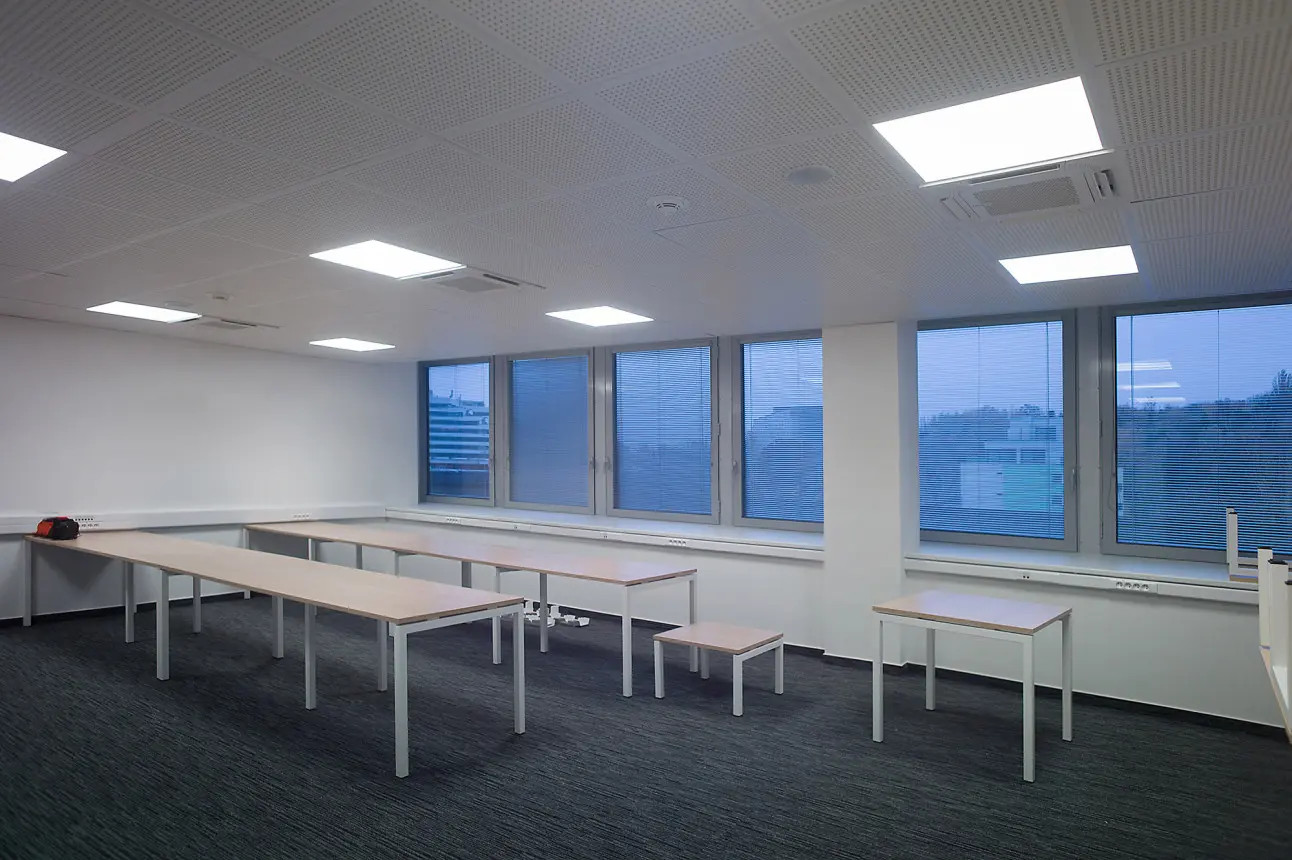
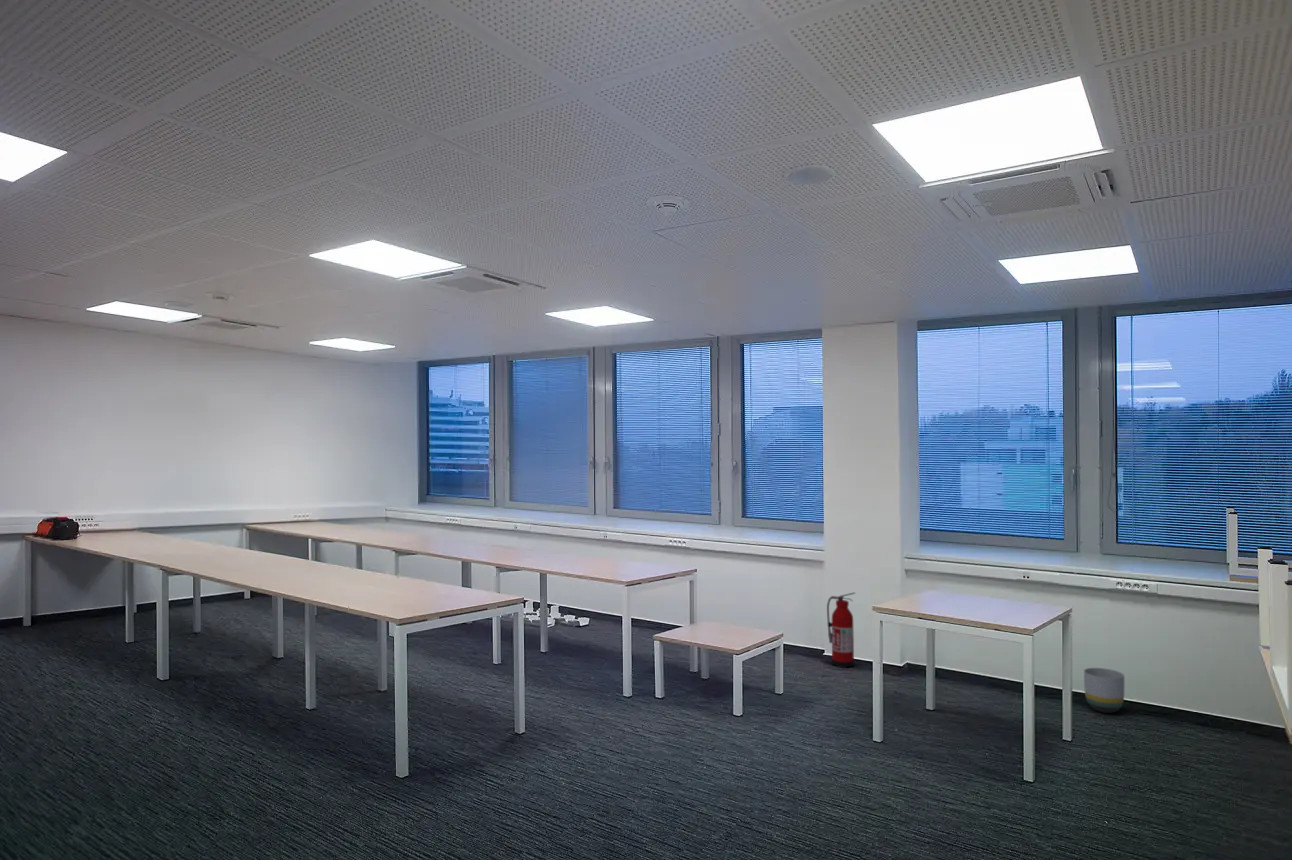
+ fire extinguisher [826,591,856,669]
+ planter [1083,667,1125,714]
